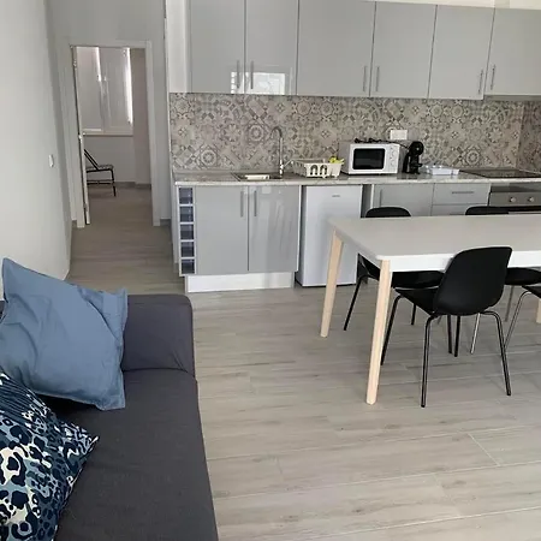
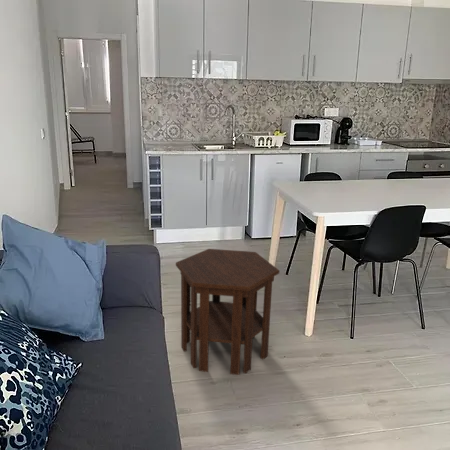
+ side table [175,248,280,376]
